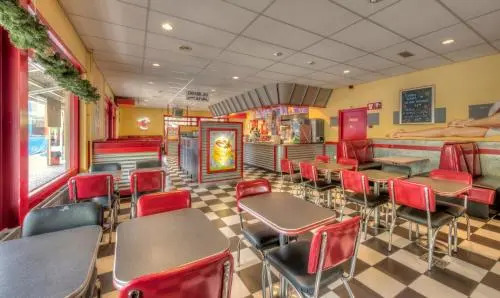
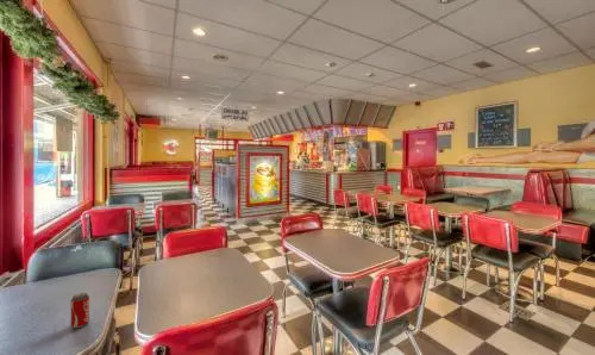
+ beverage can [69,292,90,330]
